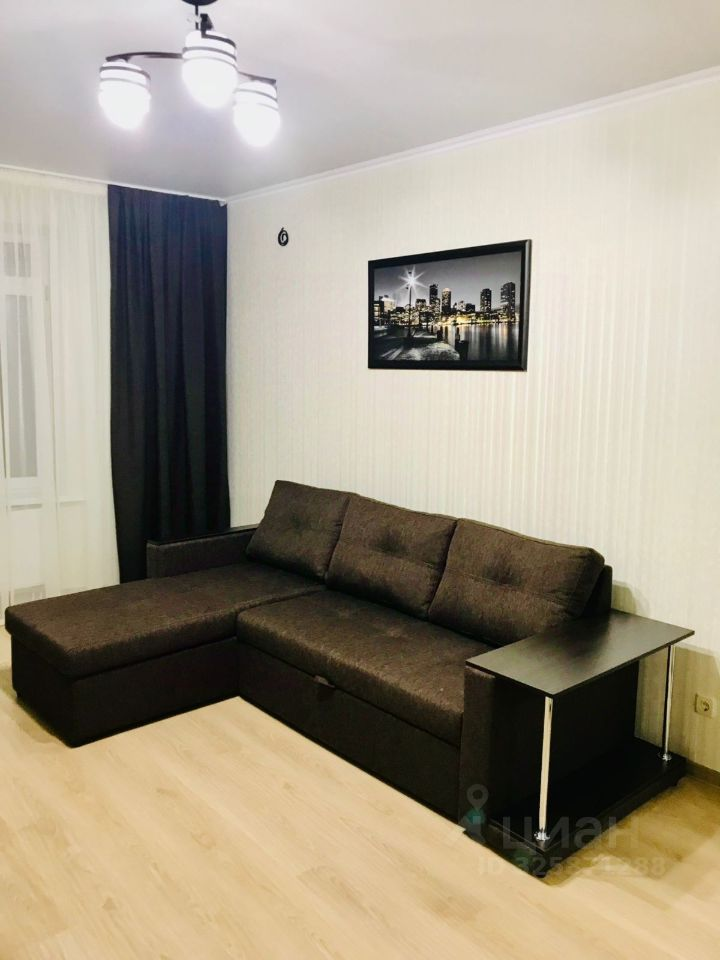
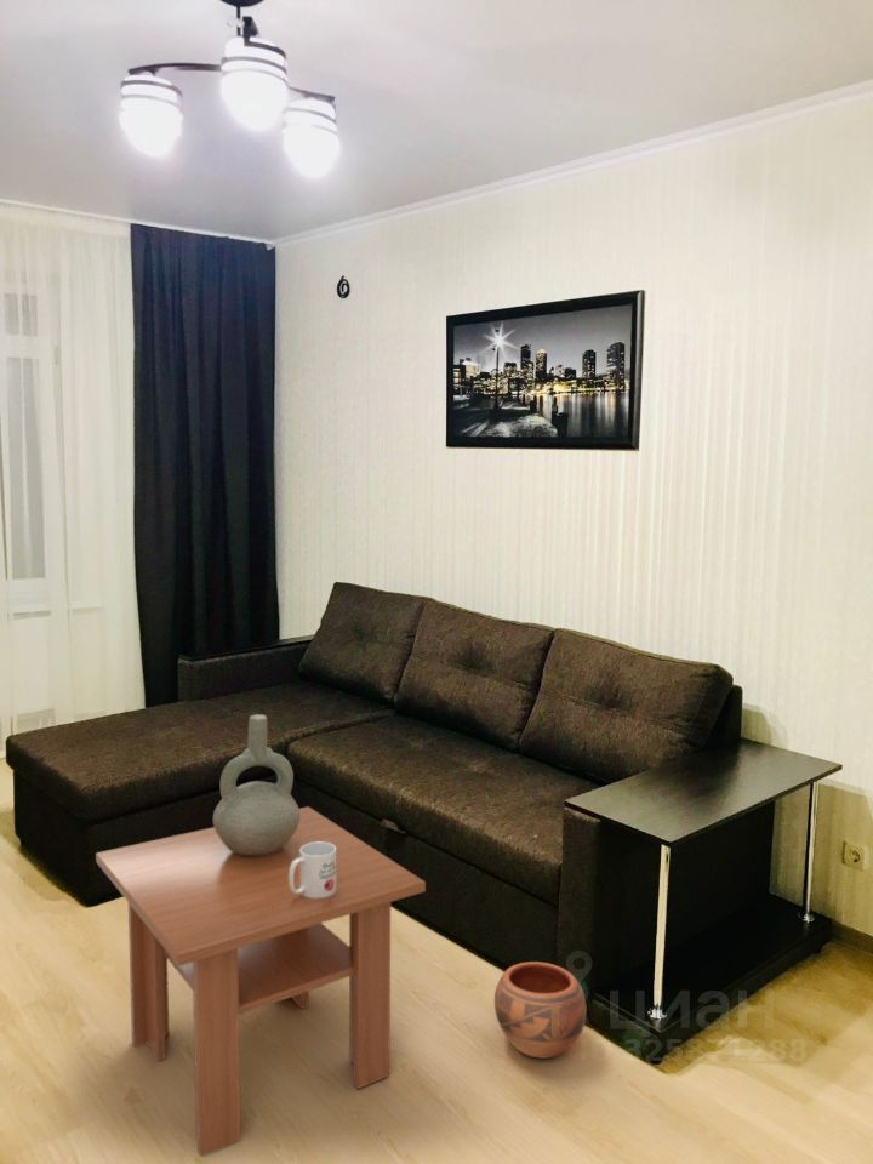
+ pottery [493,960,587,1060]
+ coffee table [95,805,427,1158]
+ mug [289,841,336,898]
+ decorative vase [212,713,301,855]
